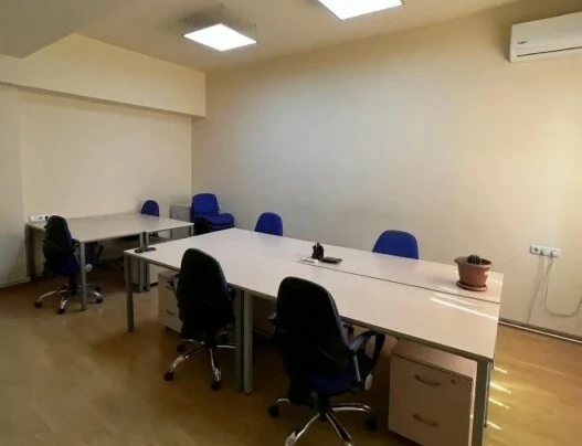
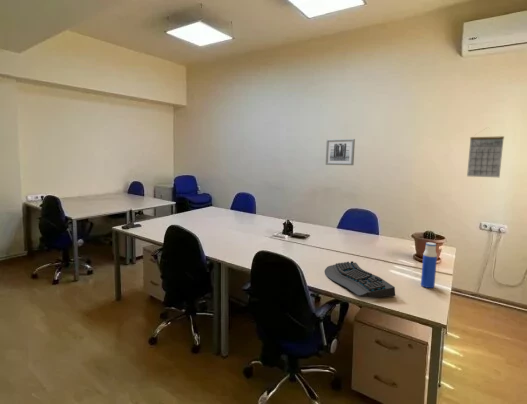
+ water bottle [420,242,438,289]
+ calendar [466,126,505,178]
+ keyboard [324,260,396,298]
+ wall art [325,138,356,166]
